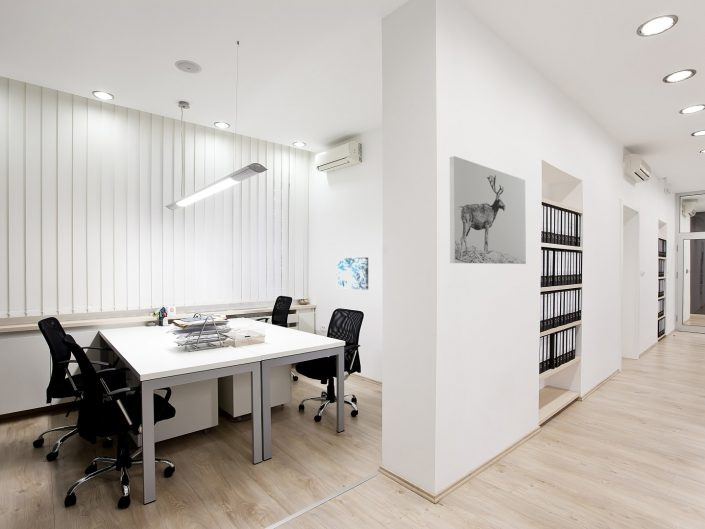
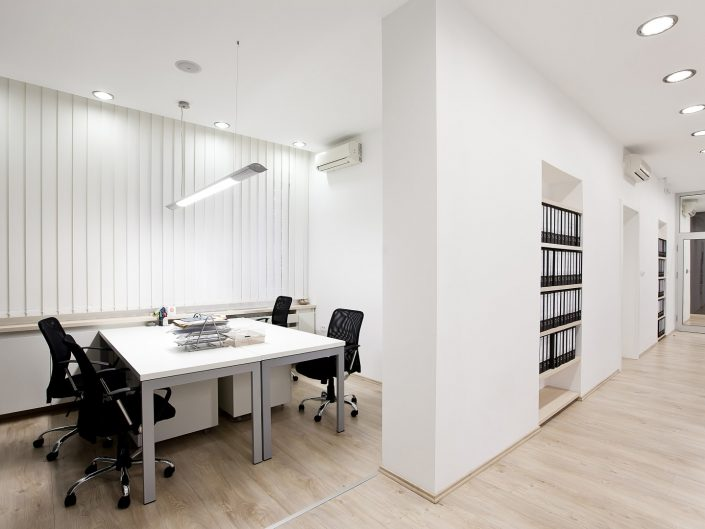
- wall art [448,155,527,265]
- wall art [335,256,369,291]
